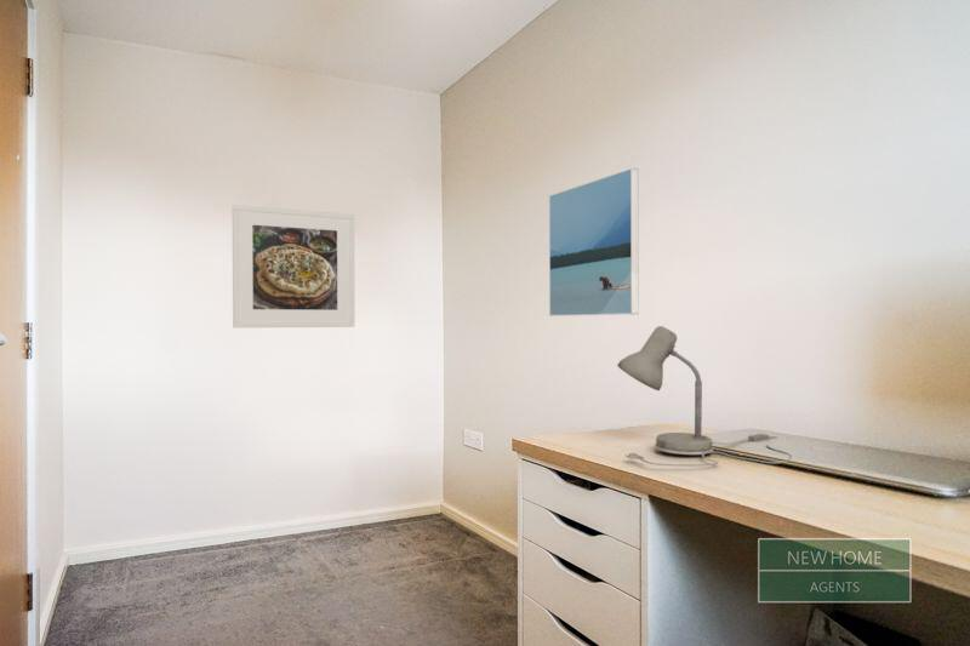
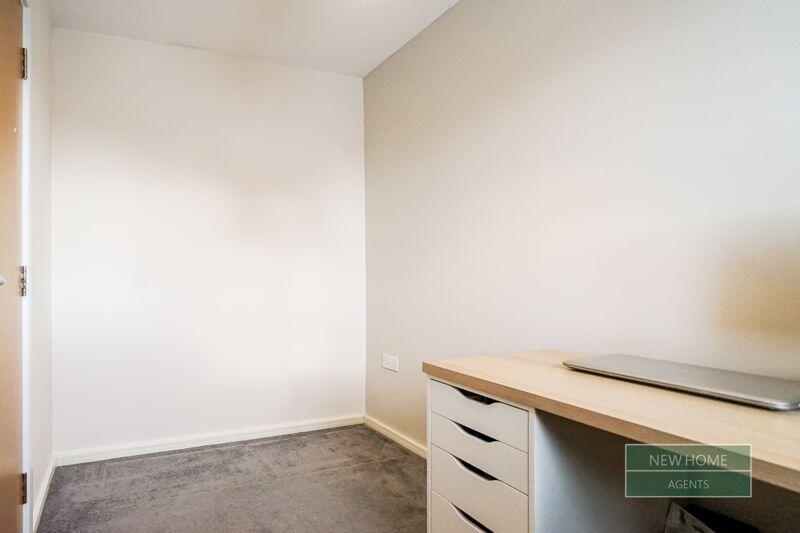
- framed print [548,167,640,318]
- desk lamp [616,325,793,468]
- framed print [232,204,355,328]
